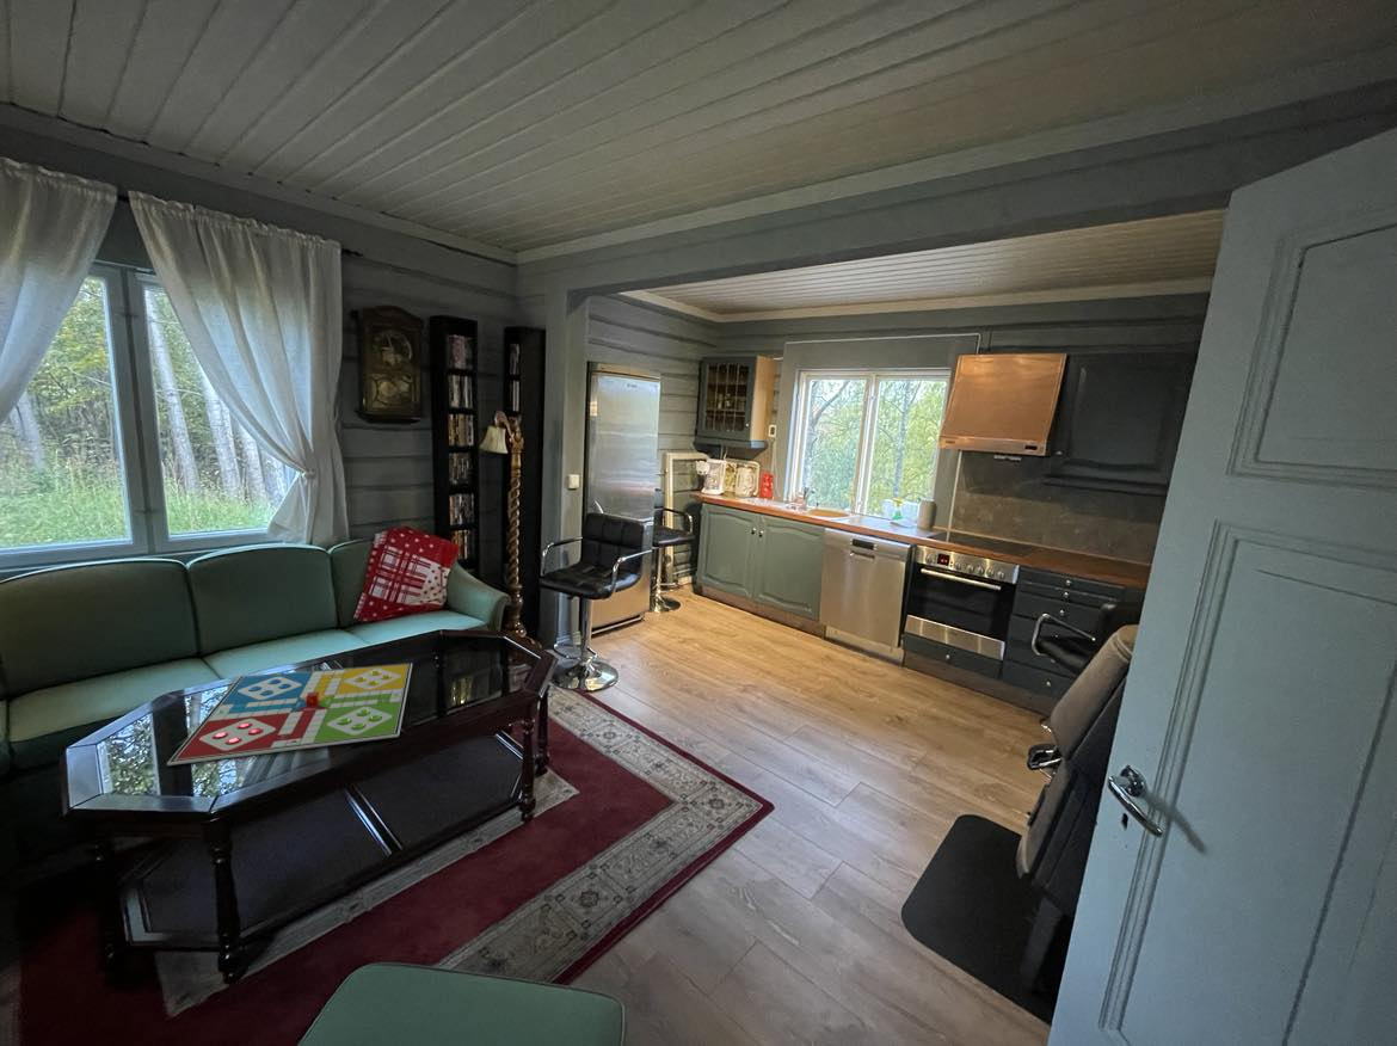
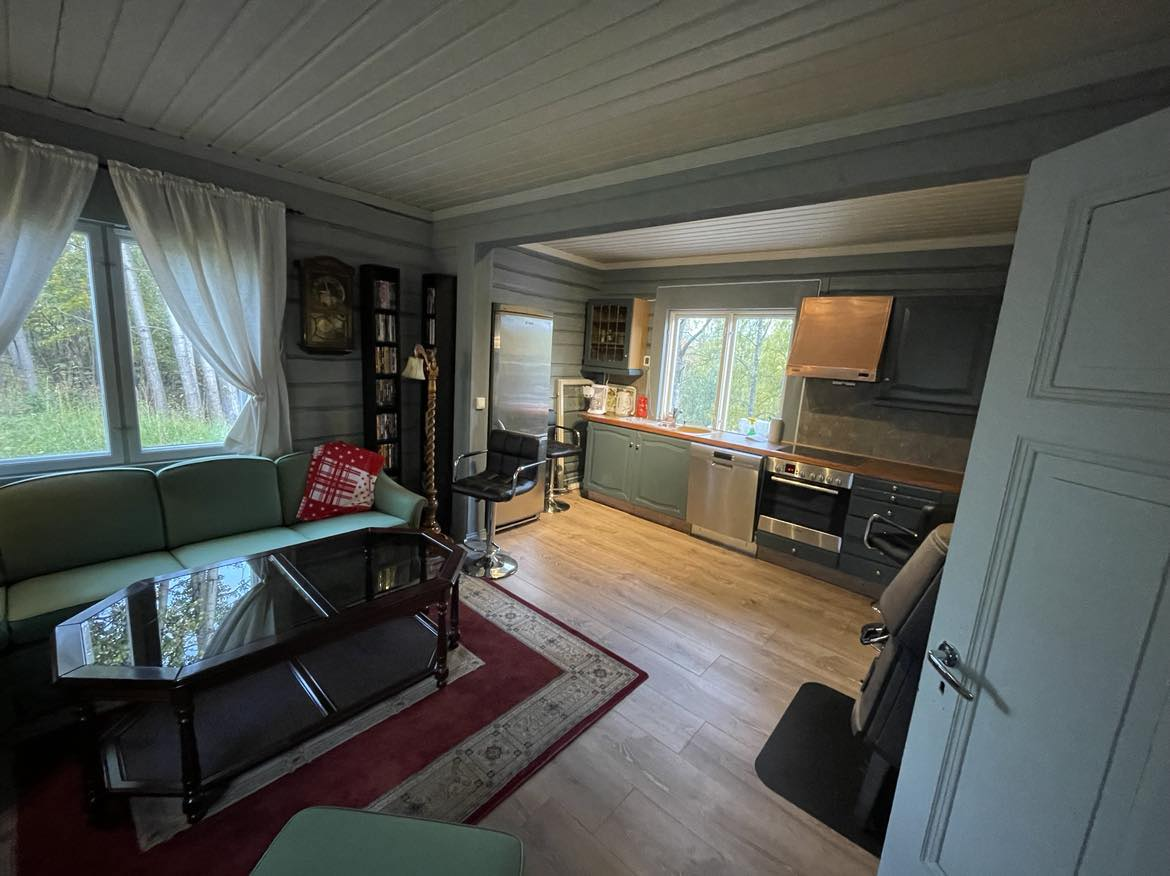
- gameboard [166,662,413,767]
